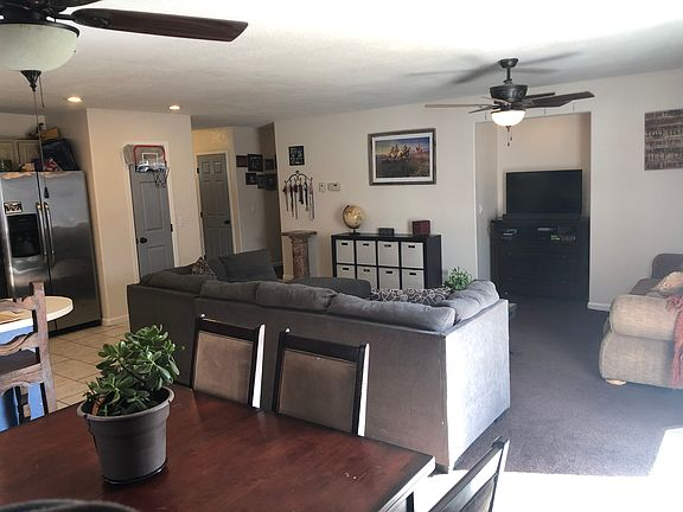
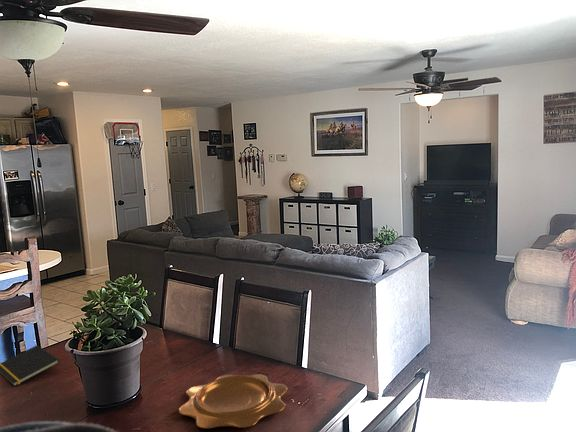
+ notepad [0,344,61,387]
+ decorative bowl [178,373,289,429]
